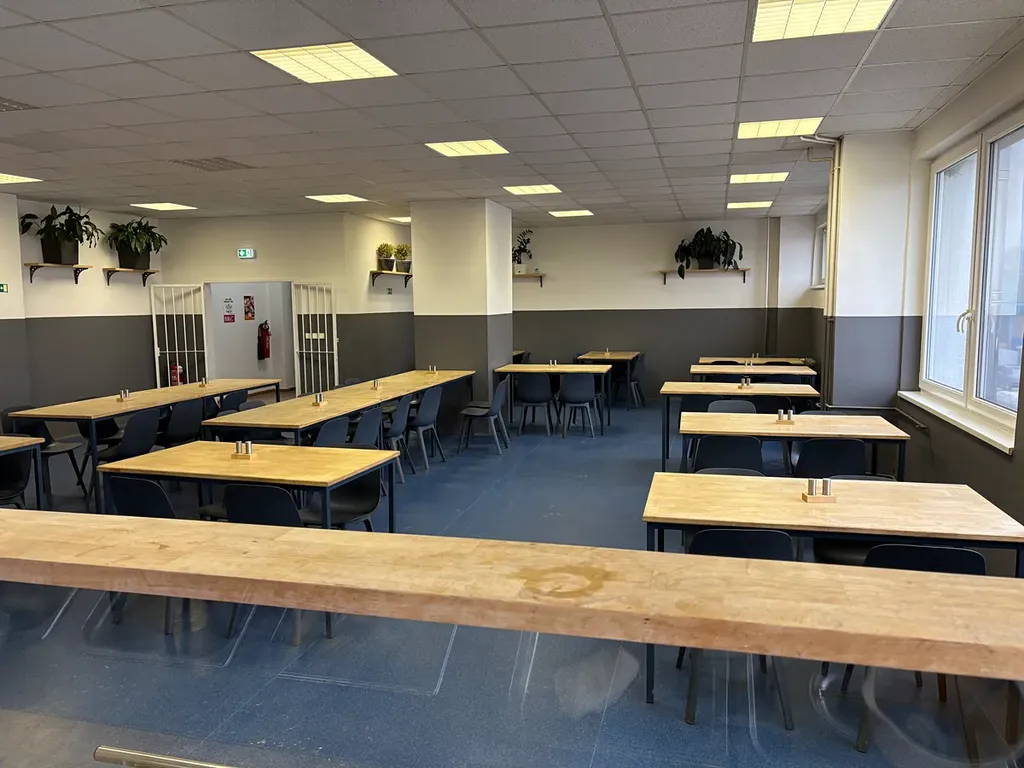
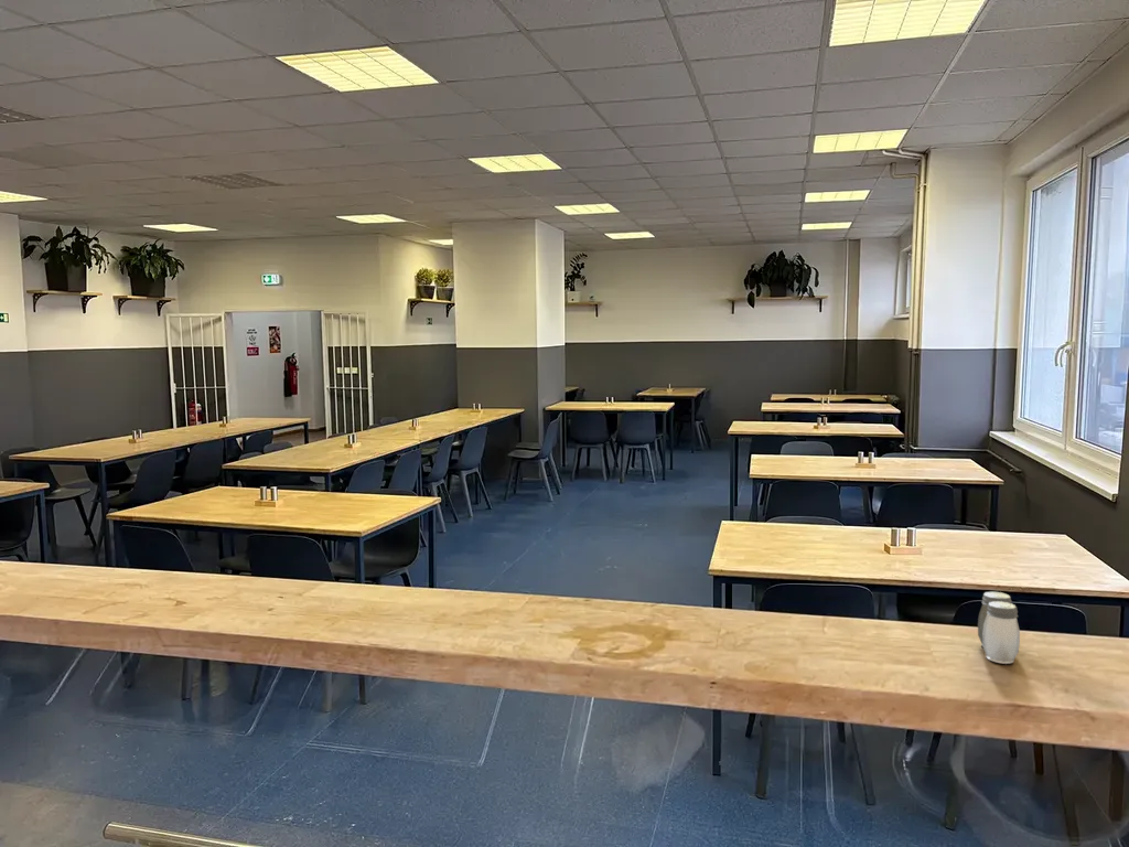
+ salt and pepper shaker [977,591,1021,665]
